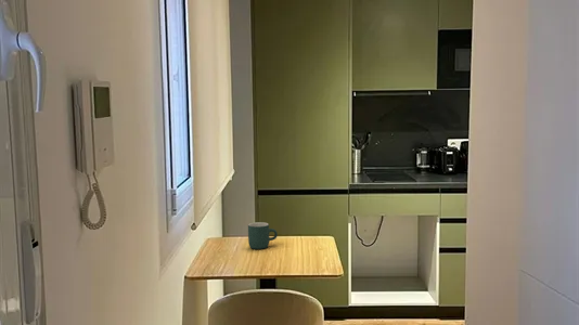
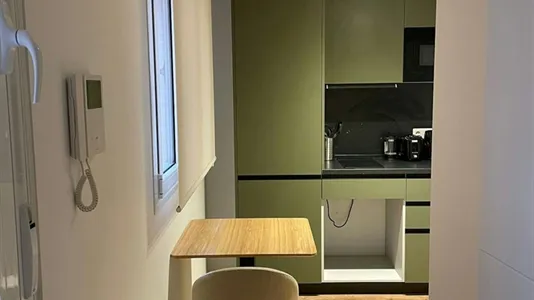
- mug [247,221,279,250]
